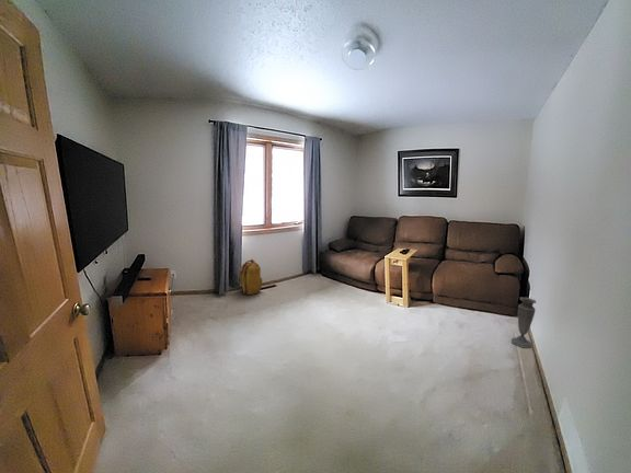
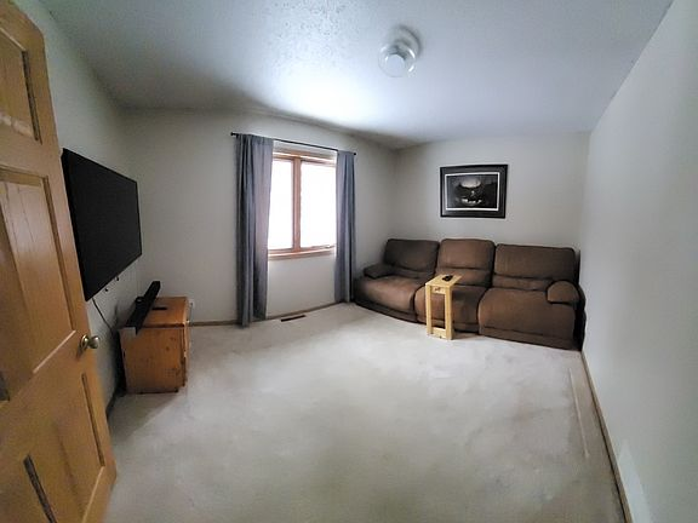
- backpack [239,257,264,296]
- vase [510,297,537,349]
